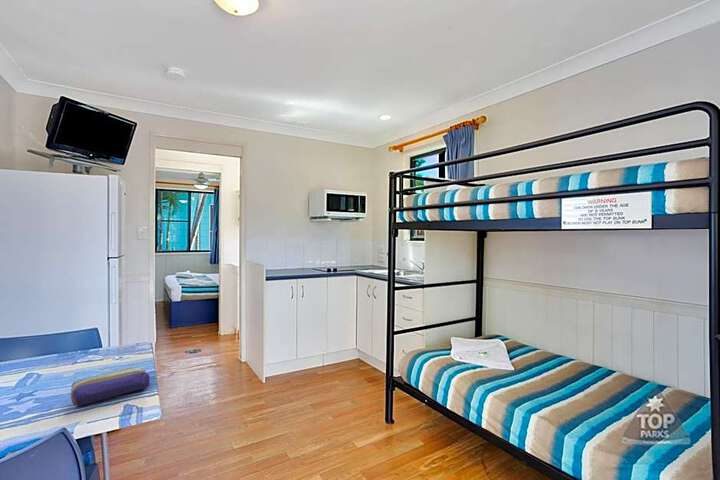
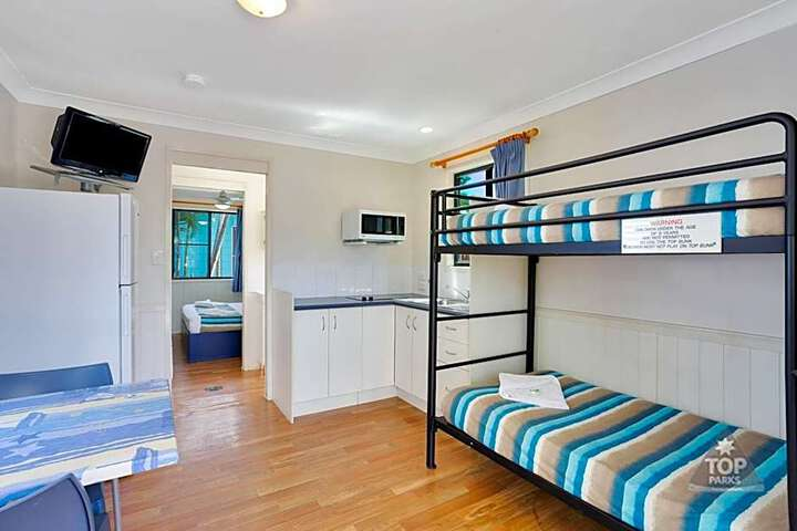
- pencil case [69,366,151,407]
